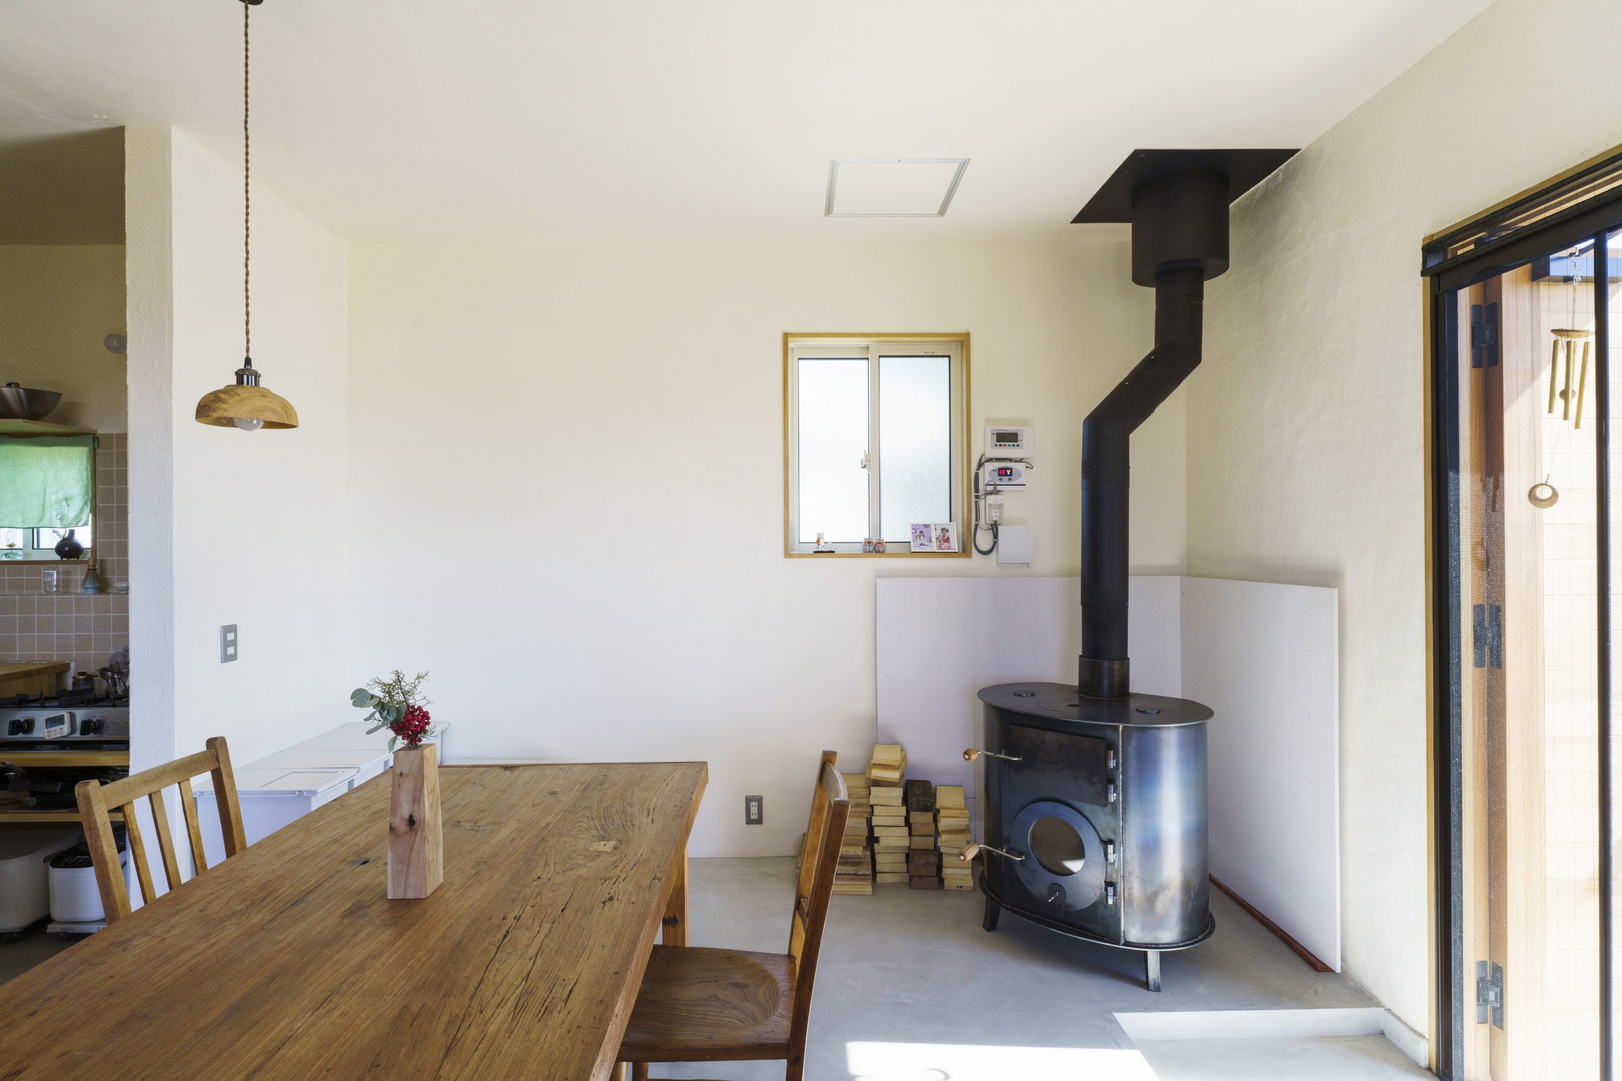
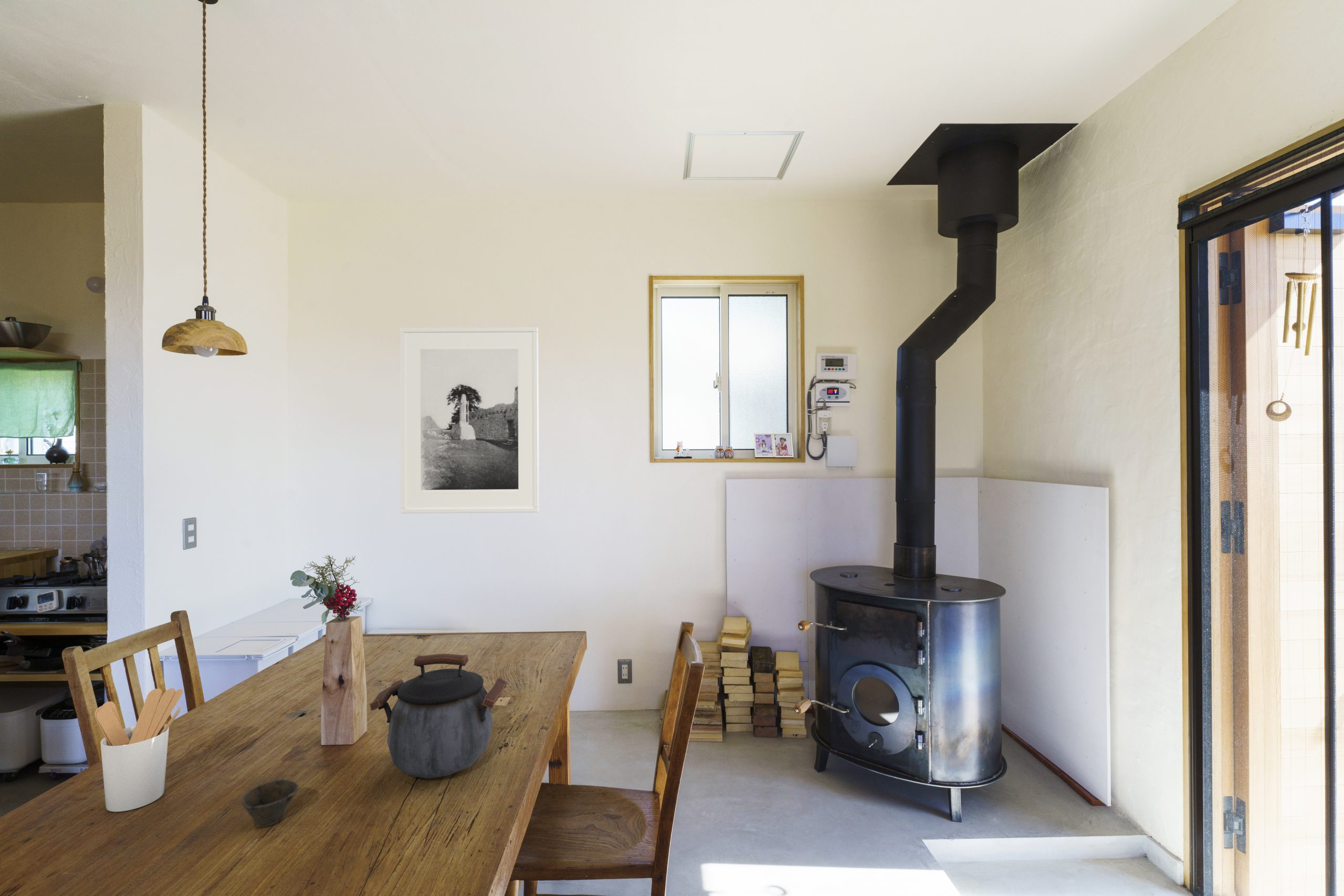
+ utensil holder [94,688,184,813]
+ kettle [369,653,508,779]
+ cup [241,779,300,828]
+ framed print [400,326,540,514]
